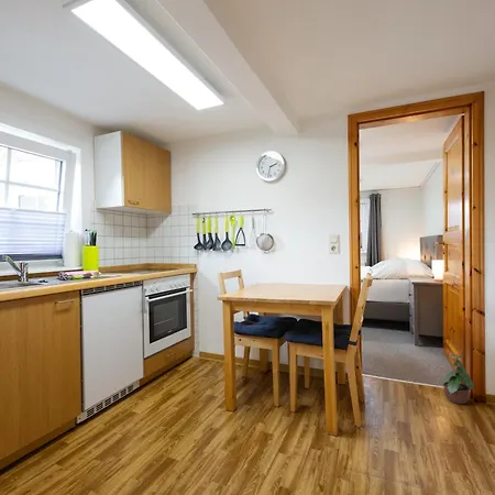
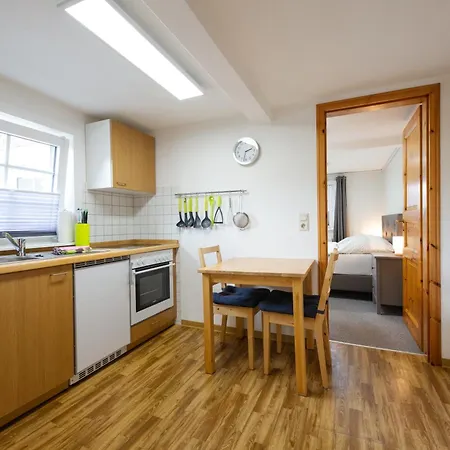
- potted plant [440,352,474,405]
